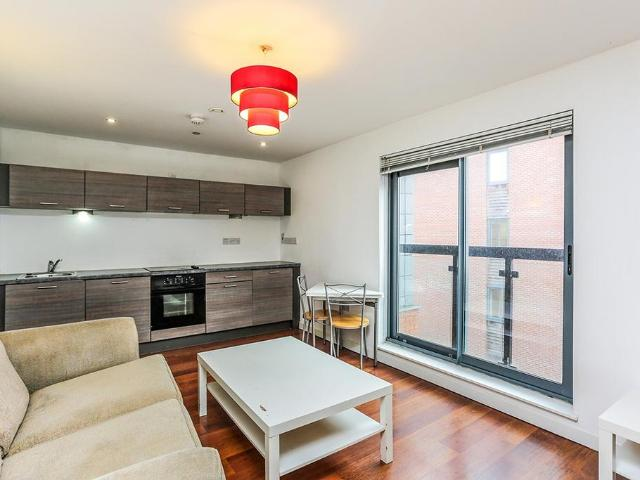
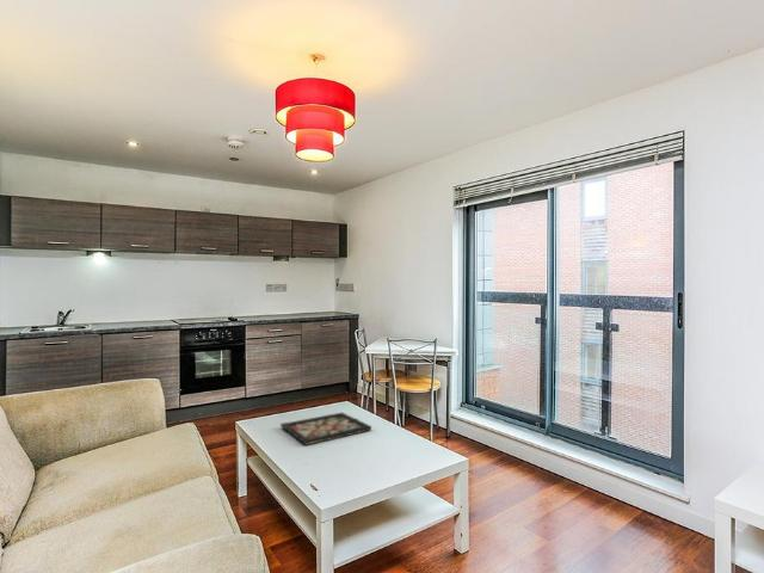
+ decorative tray [279,411,372,446]
